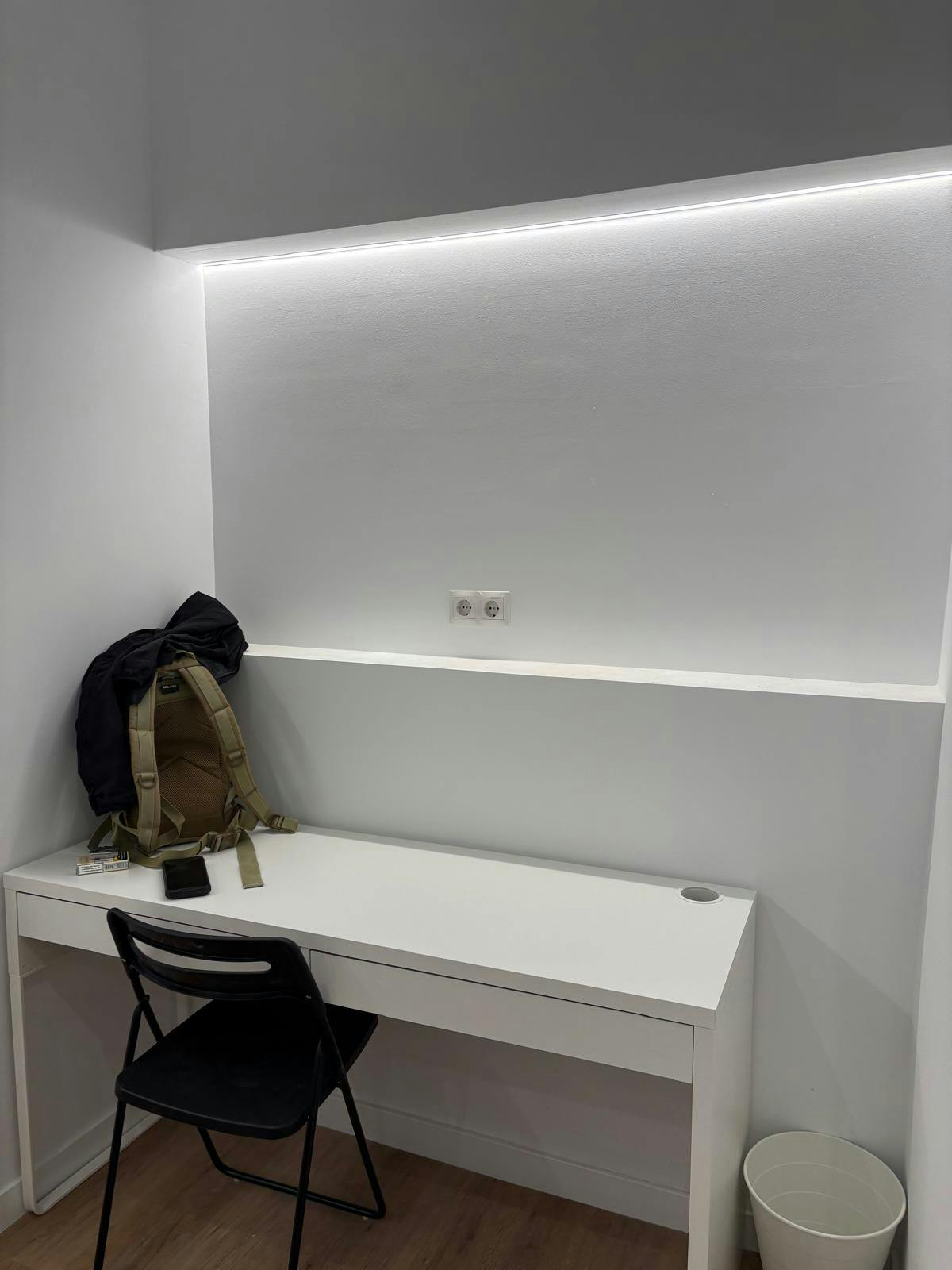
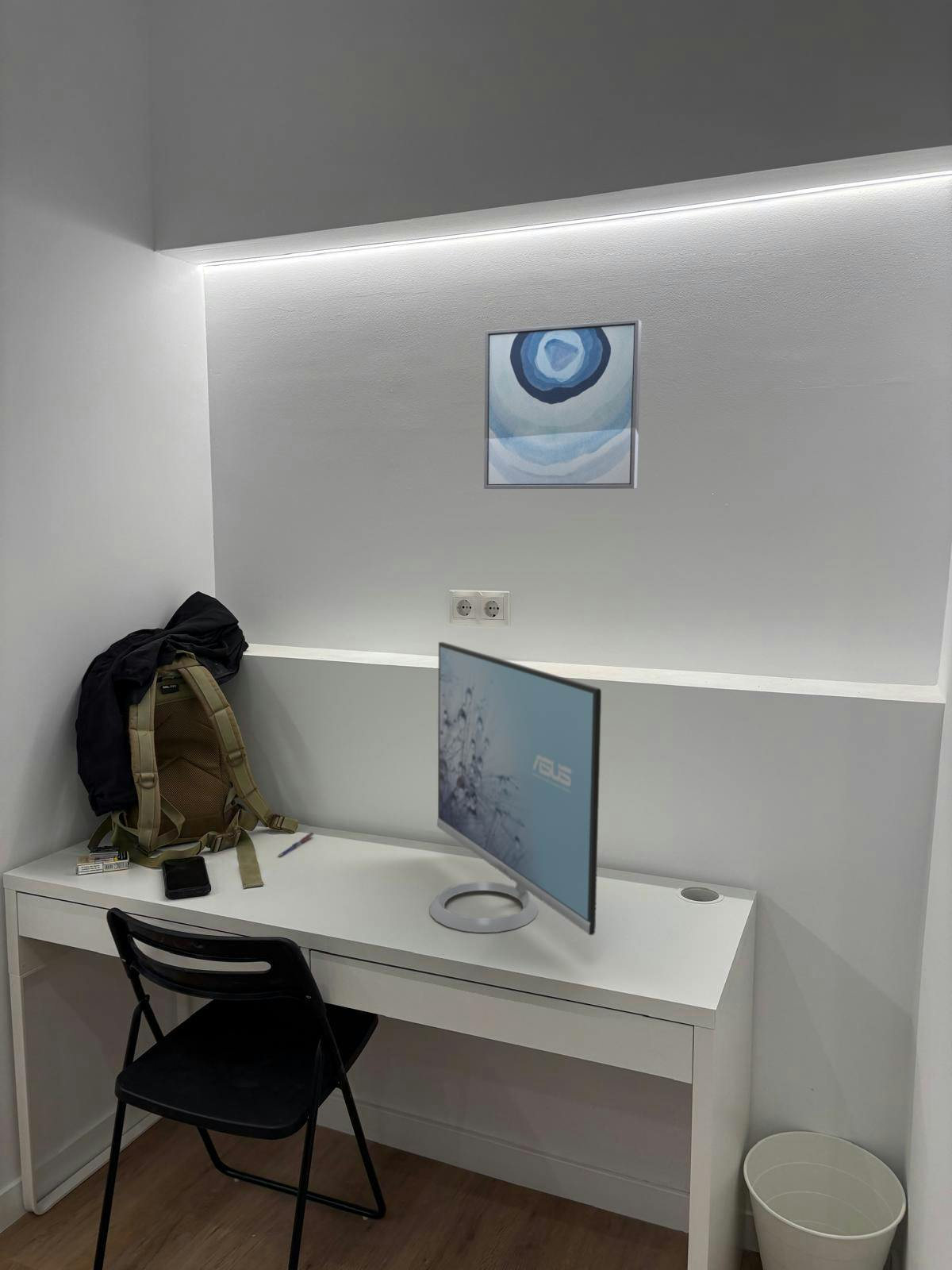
+ wall art [483,319,643,490]
+ pen [277,832,315,857]
+ monitor [429,641,602,937]
